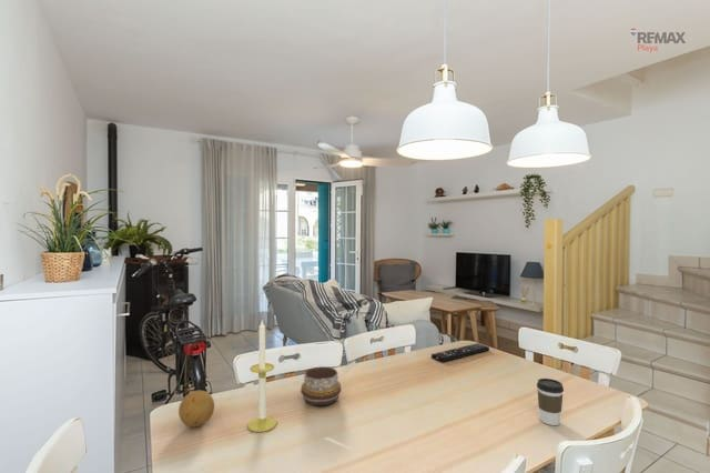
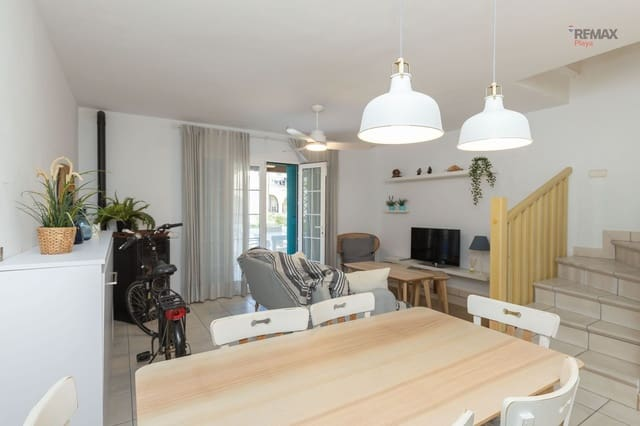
- candle [246,320,277,433]
- decorative bowl [300,365,342,406]
- remote control [430,342,490,363]
- coffee cup [536,378,565,426]
- fruit [178,390,215,427]
